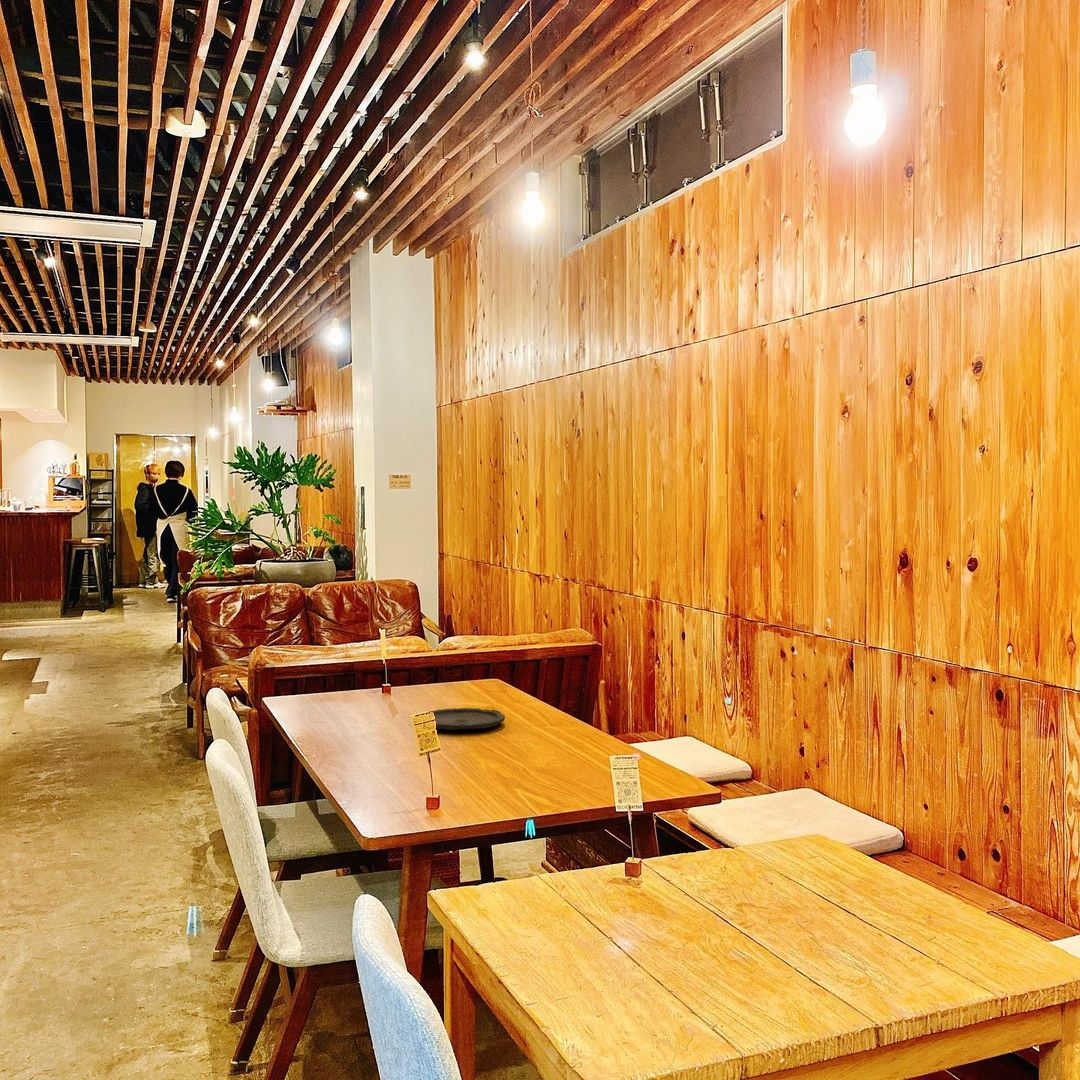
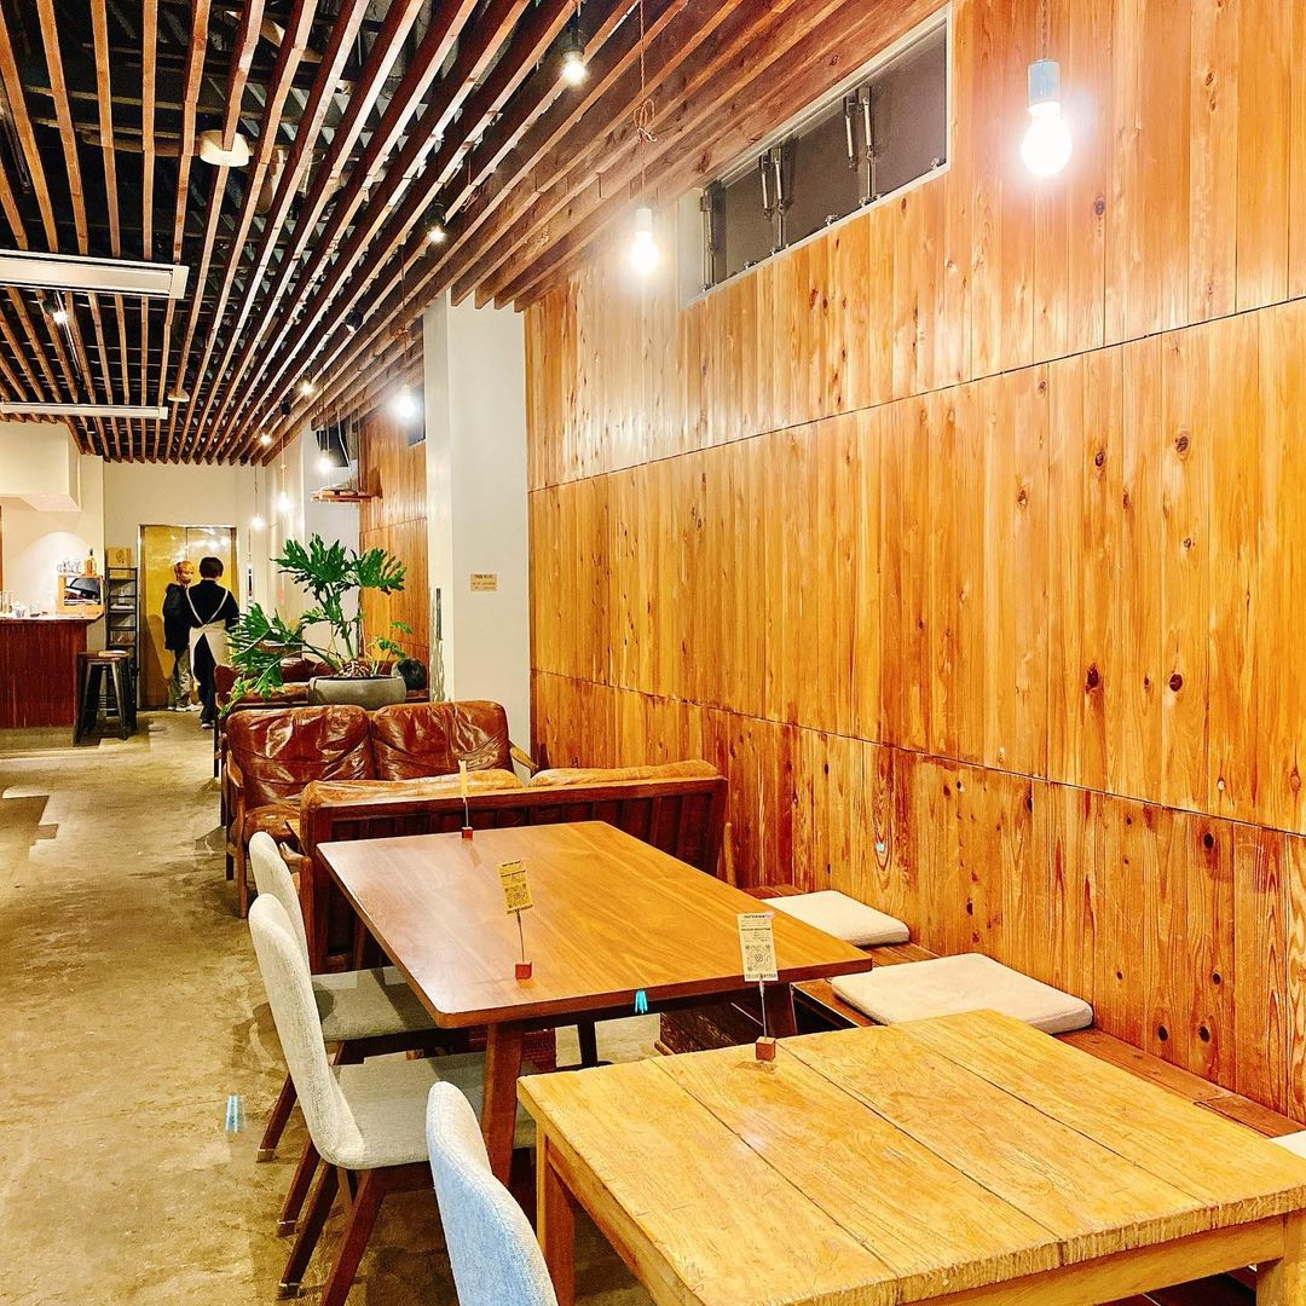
- plate [429,707,506,731]
